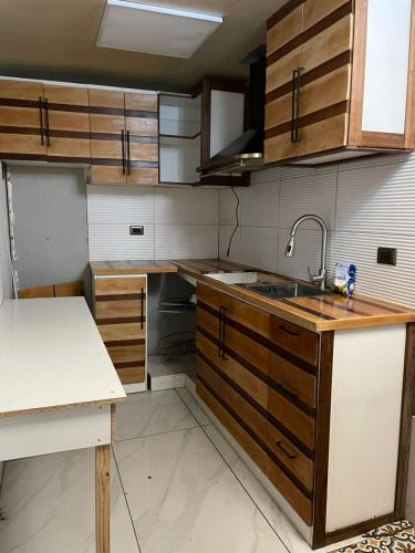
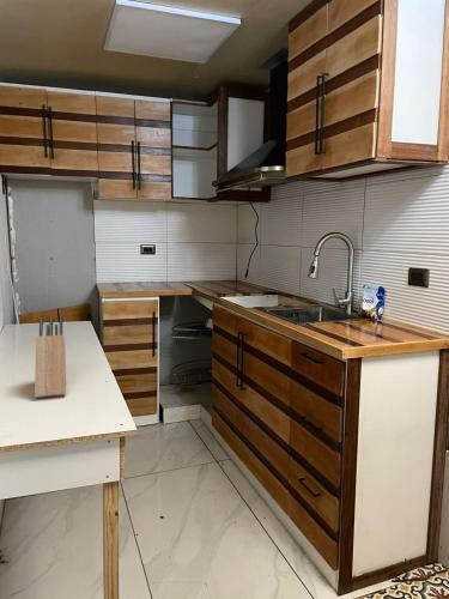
+ knife block [34,315,67,399]
